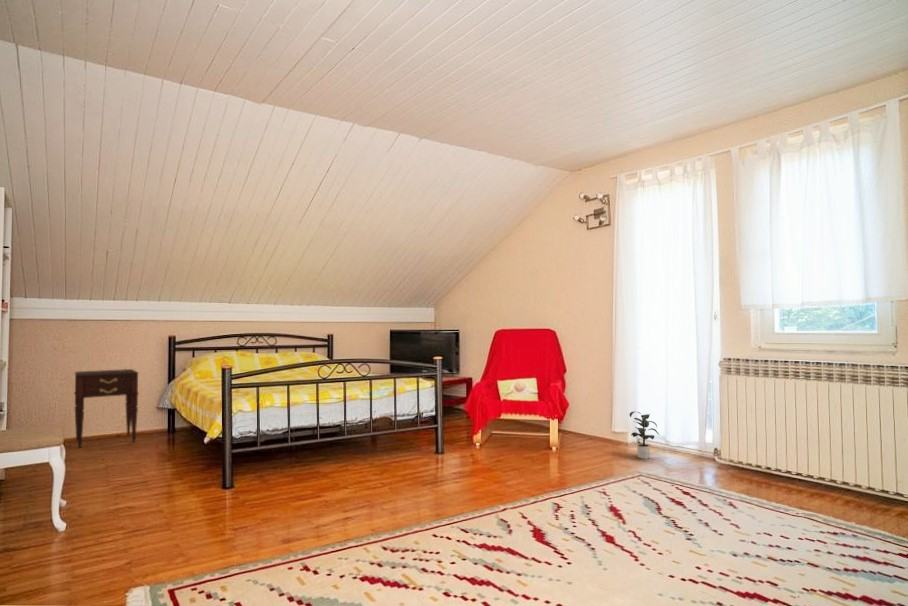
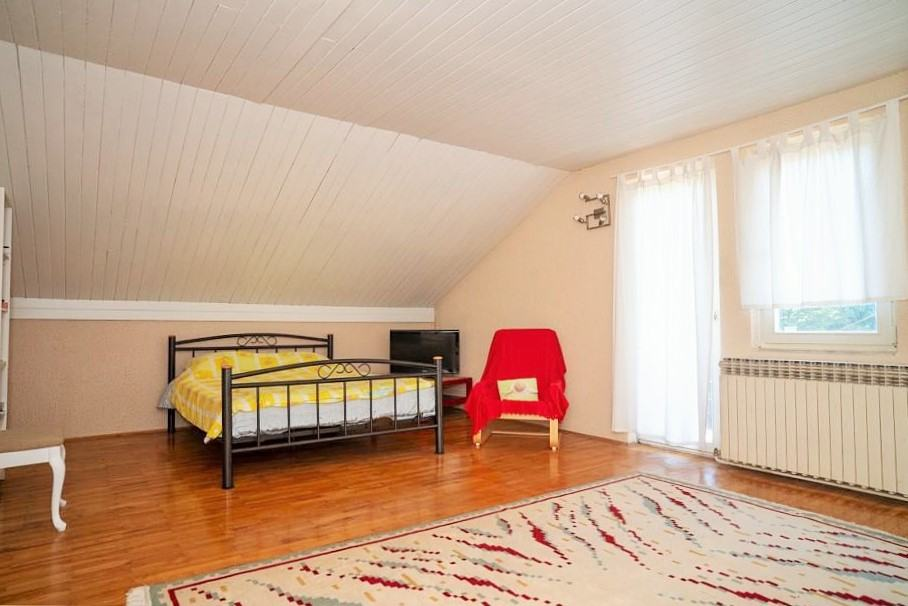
- potted plant [629,410,660,460]
- nightstand [73,368,140,449]
